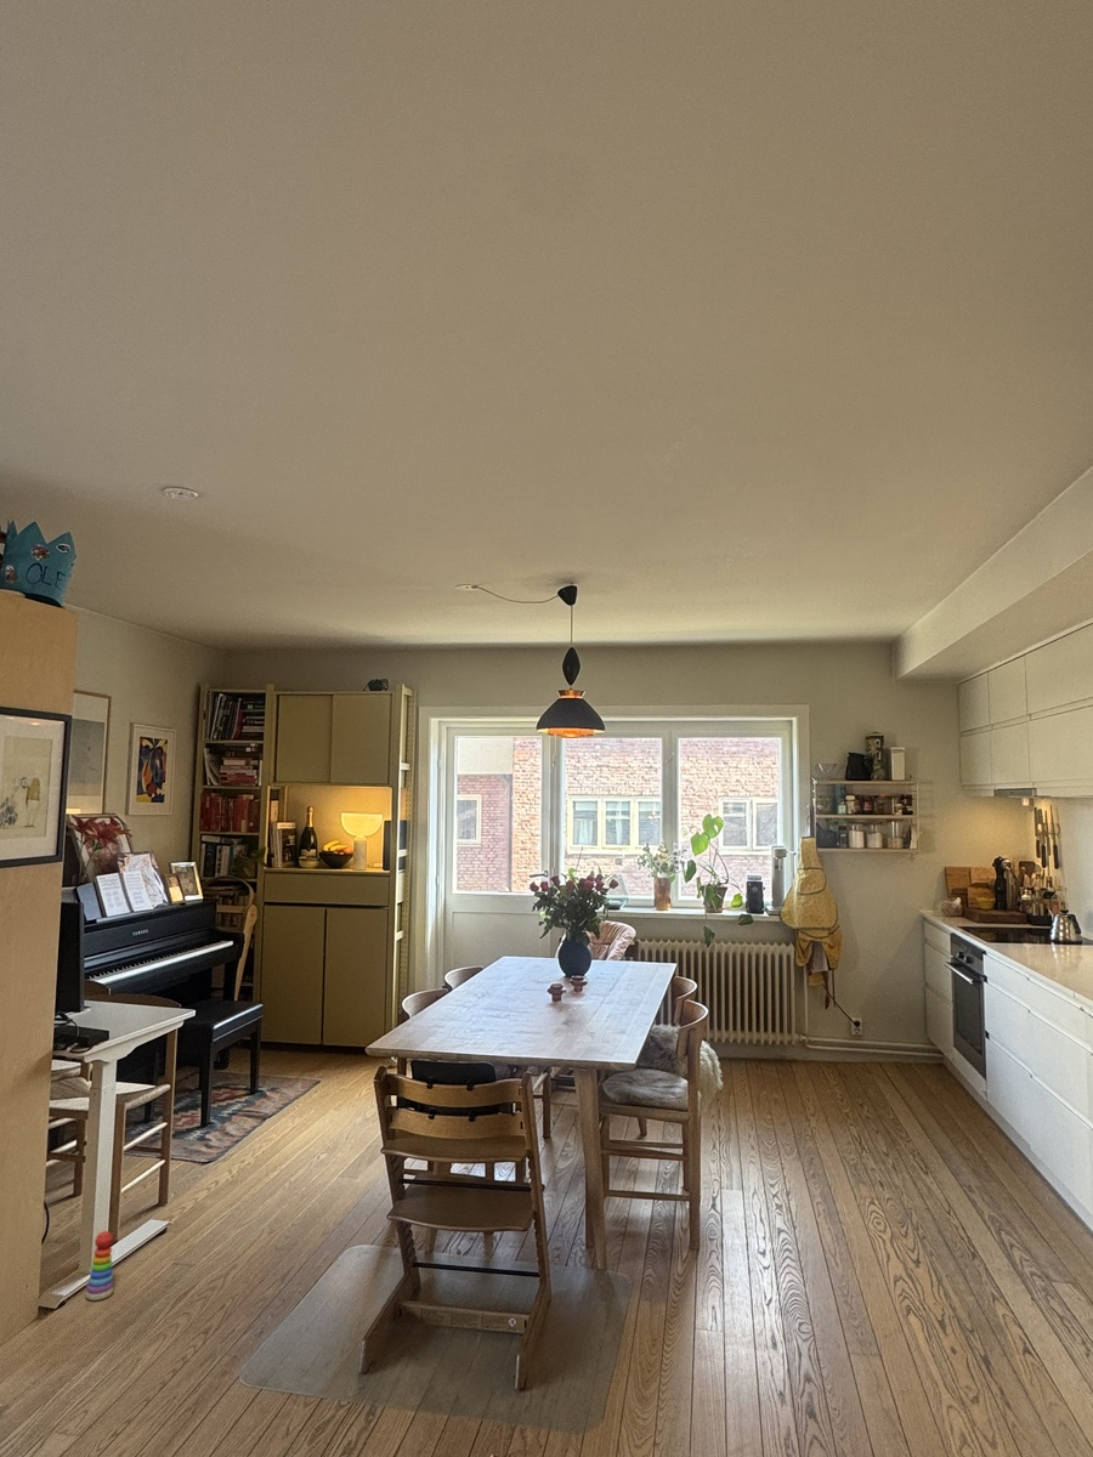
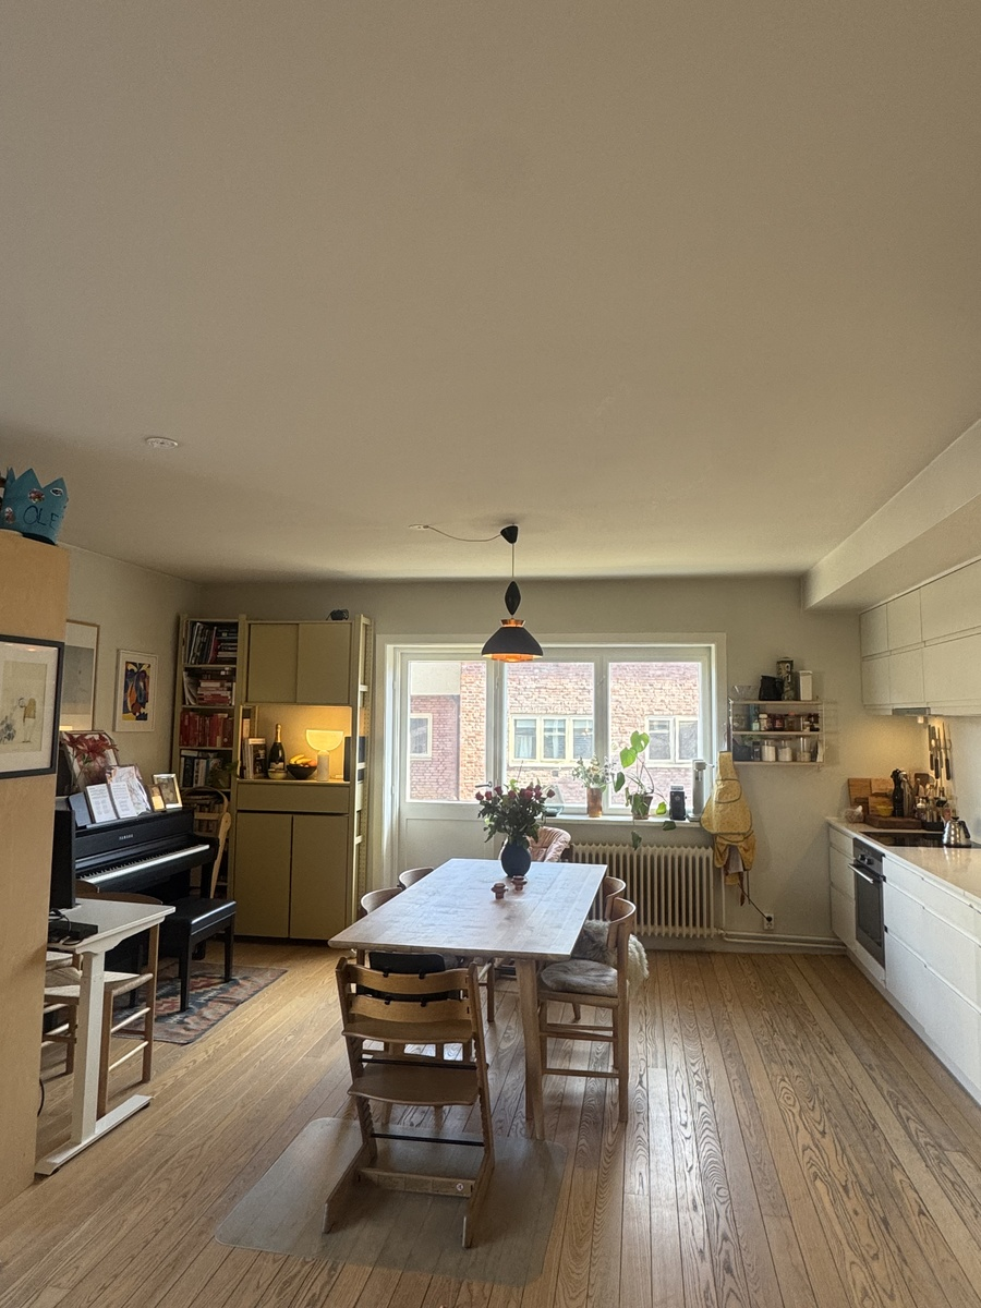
- stacking toy [84,1230,114,1302]
